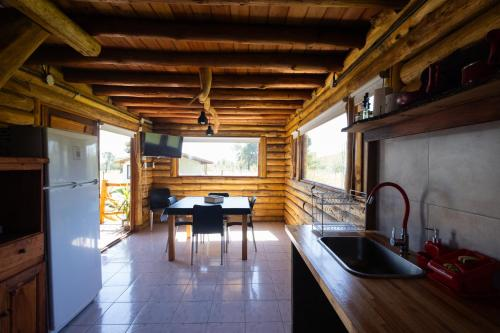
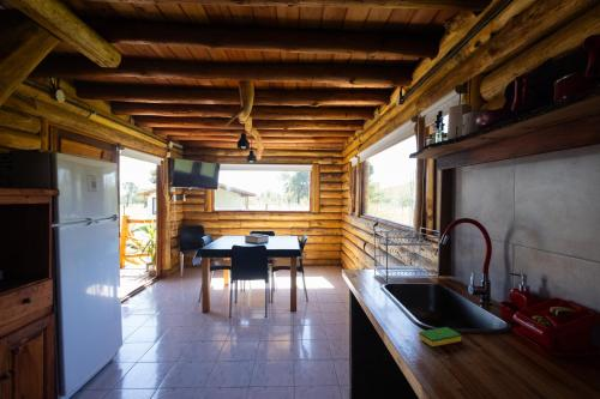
+ dish sponge [418,326,462,347]
